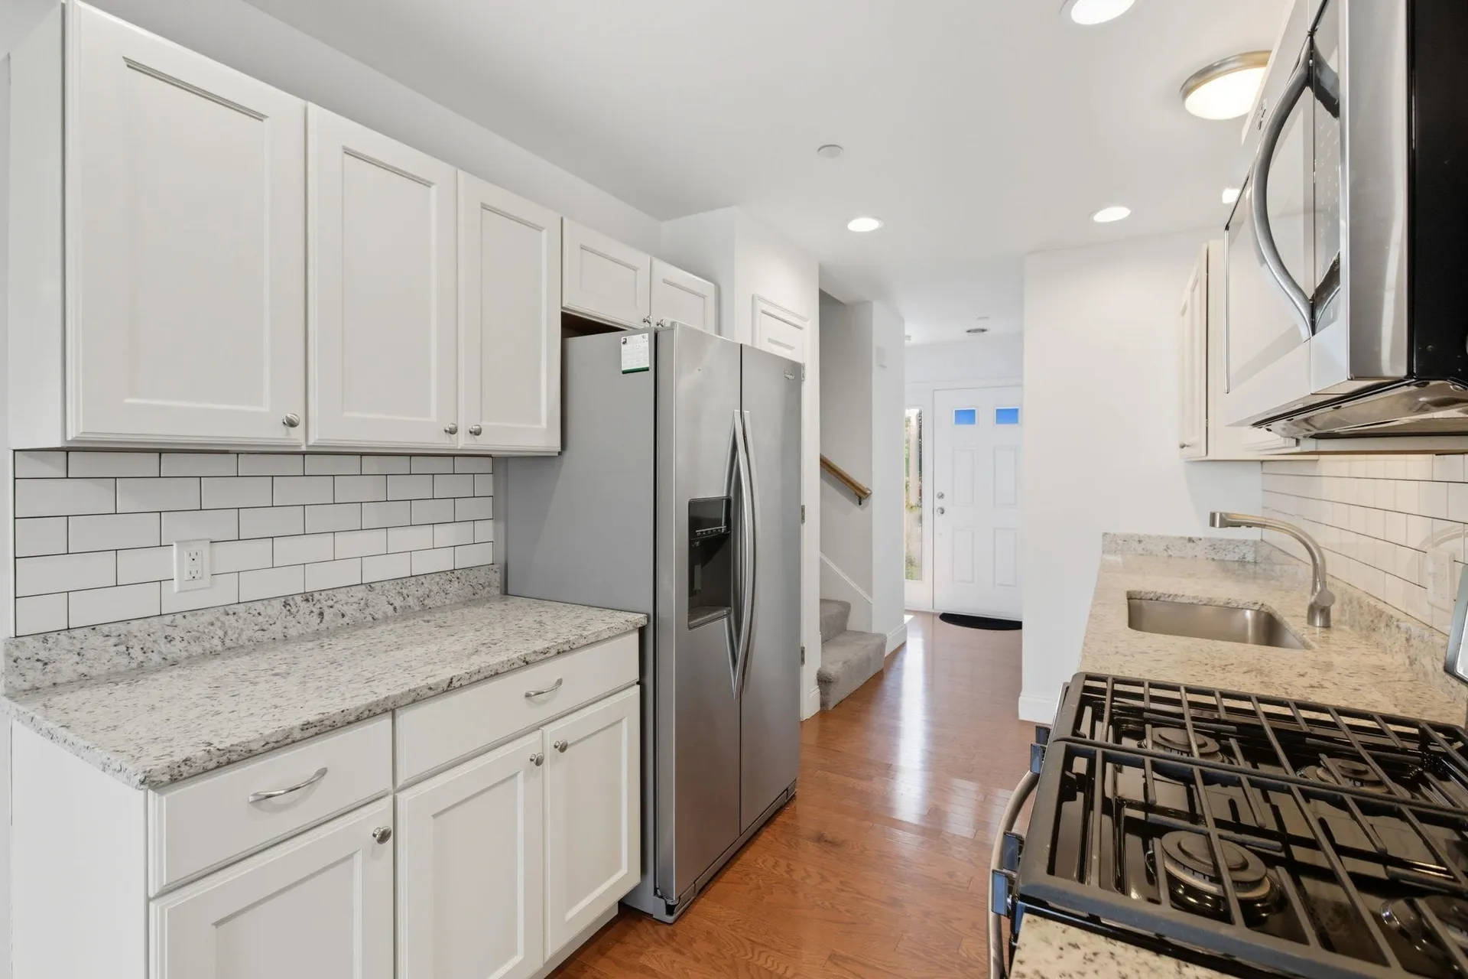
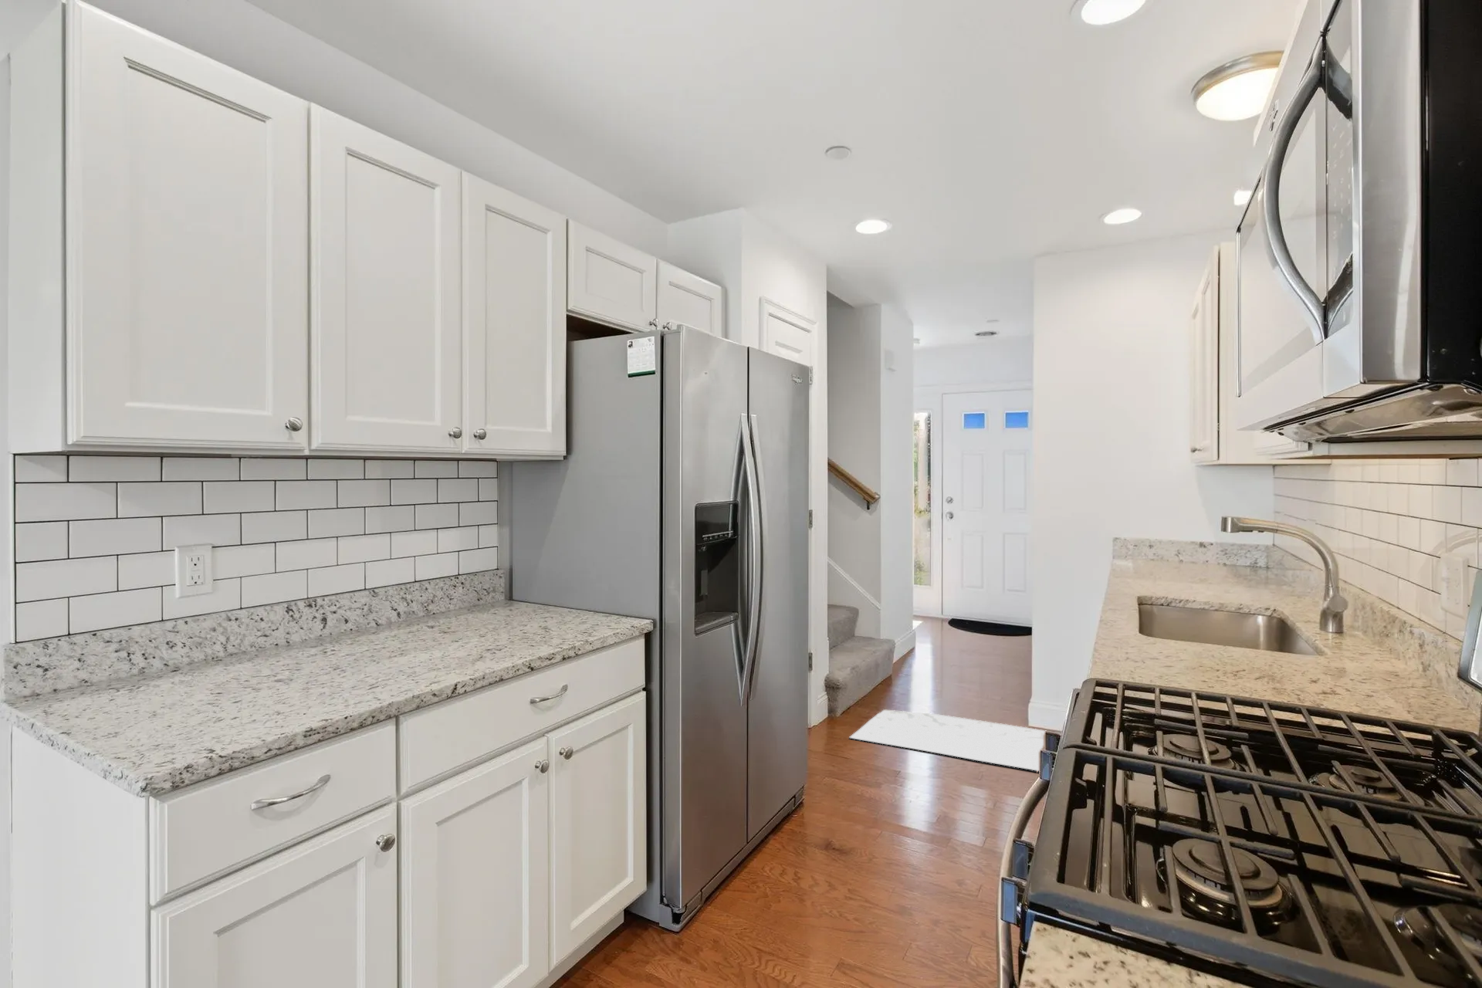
+ rug [848,709,1046,772]
